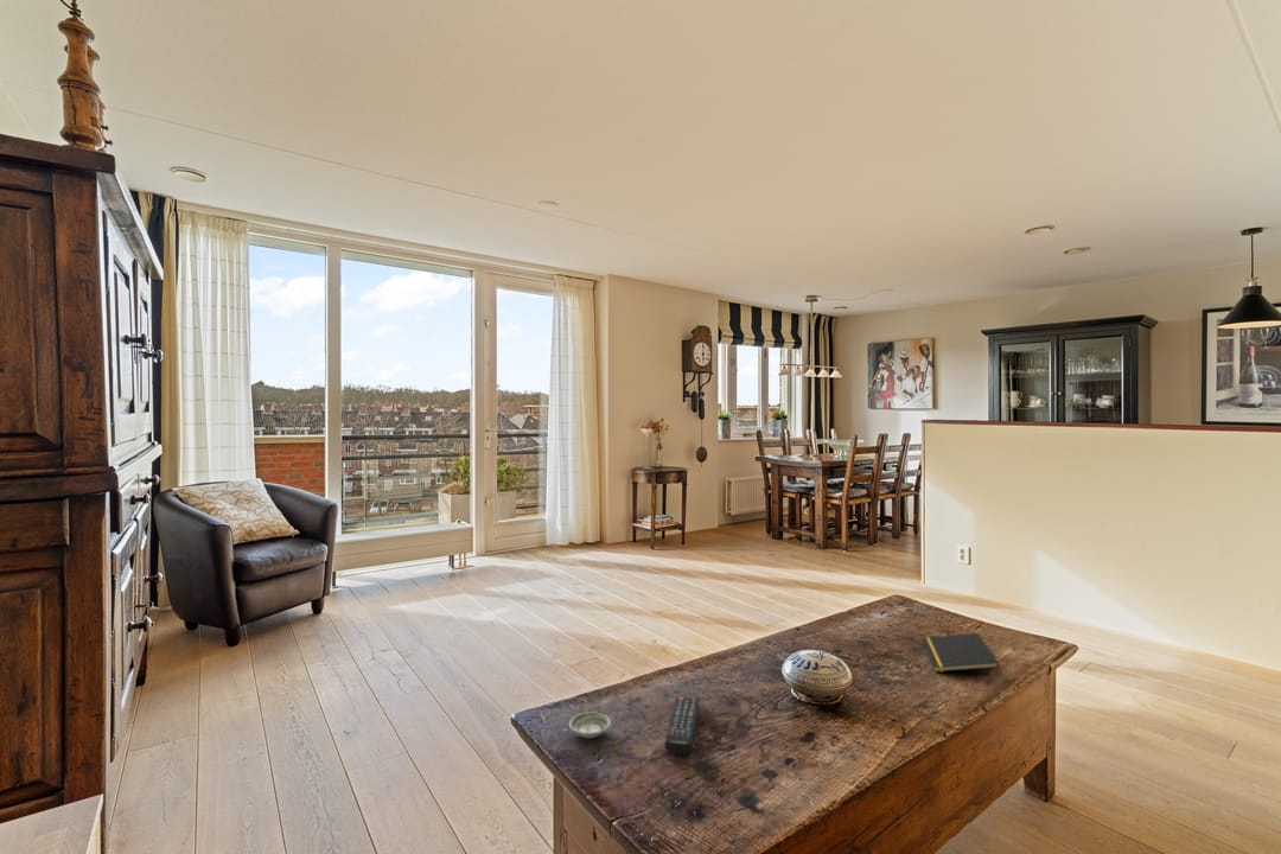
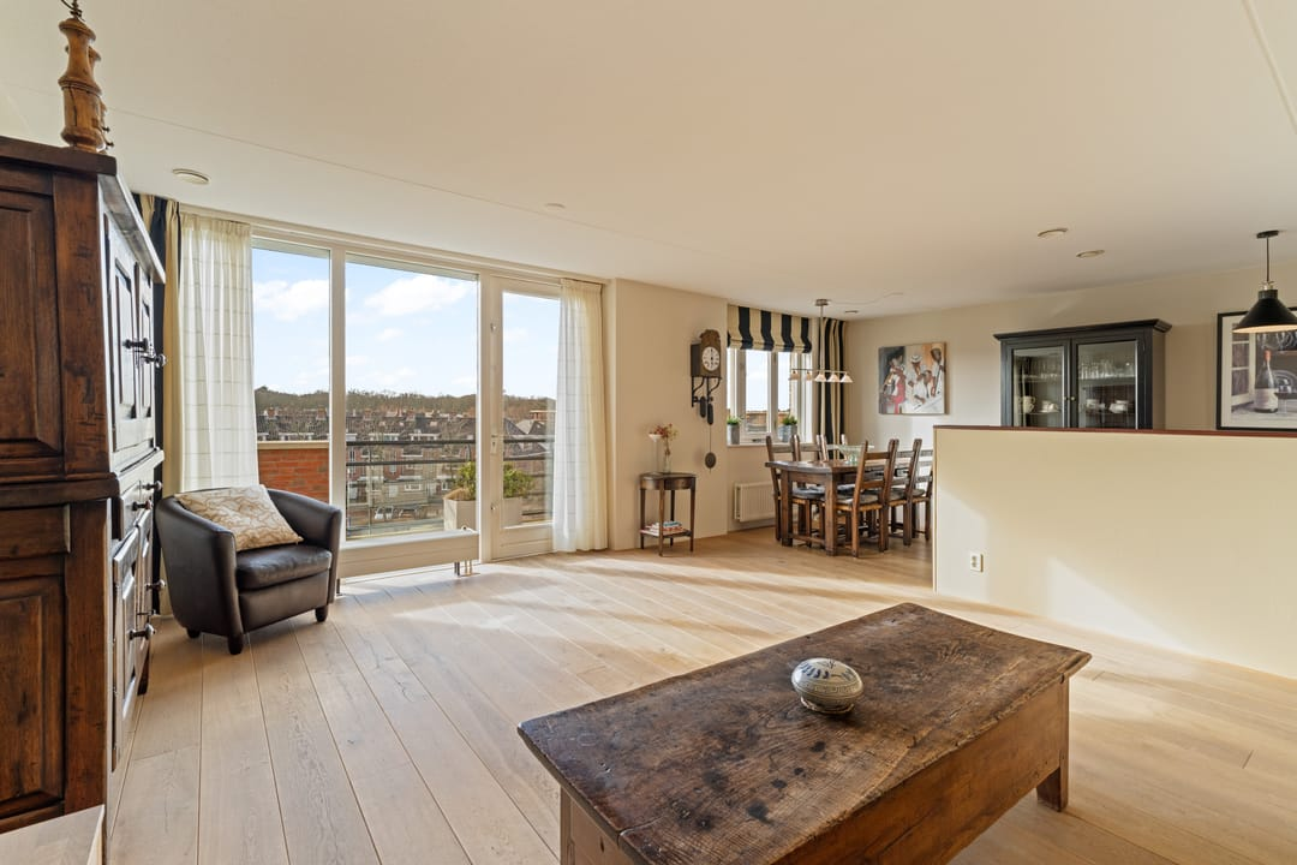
- saucer [568,712,612,739]
- notepad [920,632,1001,673]
- remote control [664,695,701,756]
